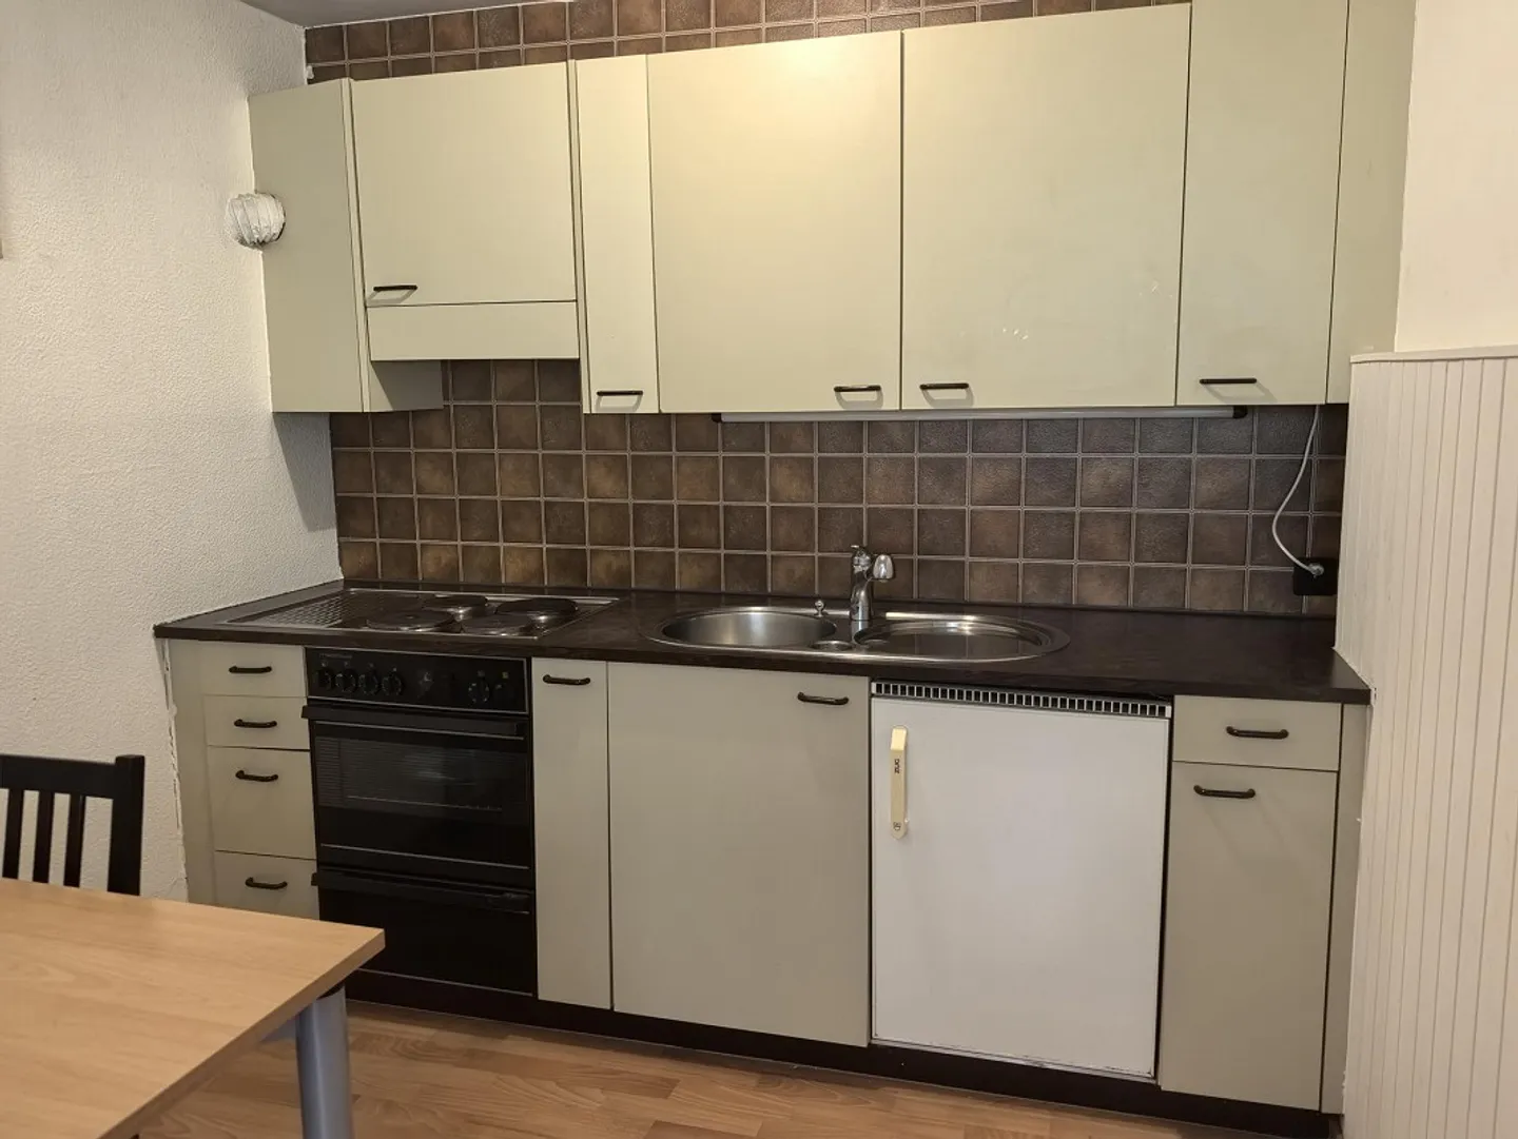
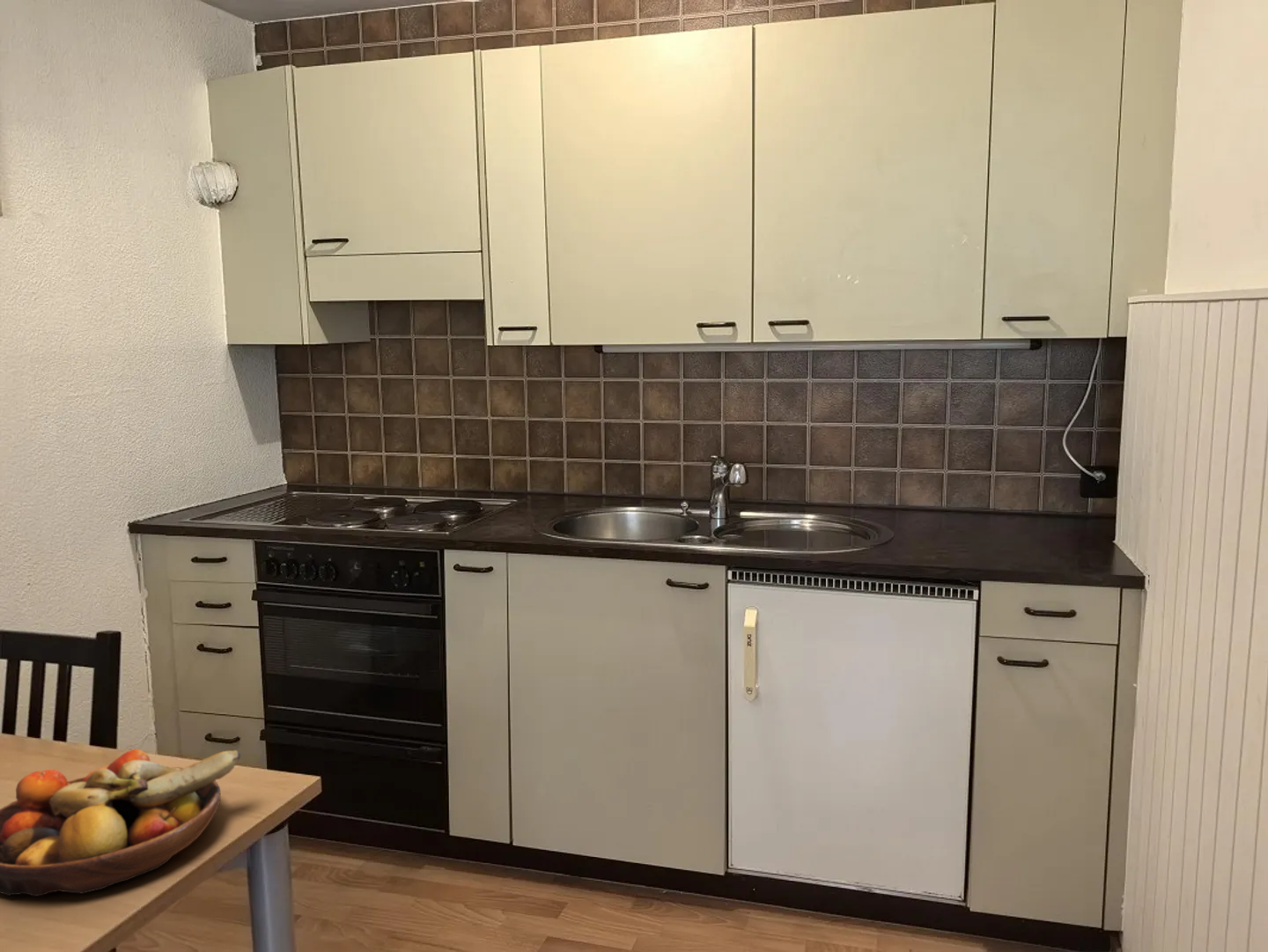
+ fruit bowl [0,749,241,897]
